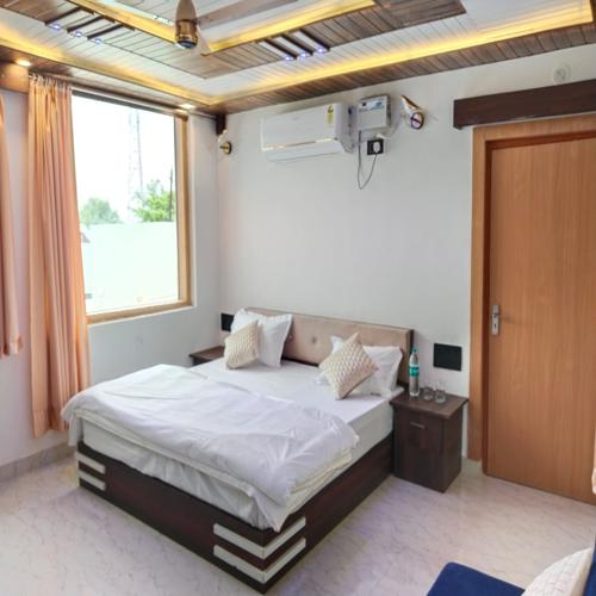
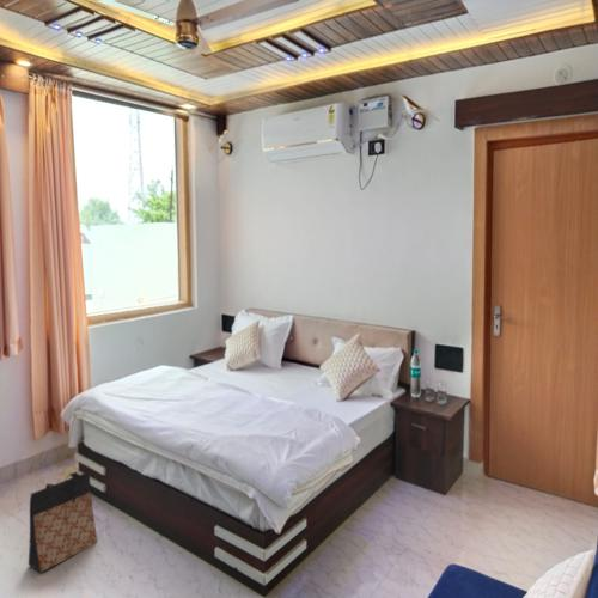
+ bag [28,470,99,574]
